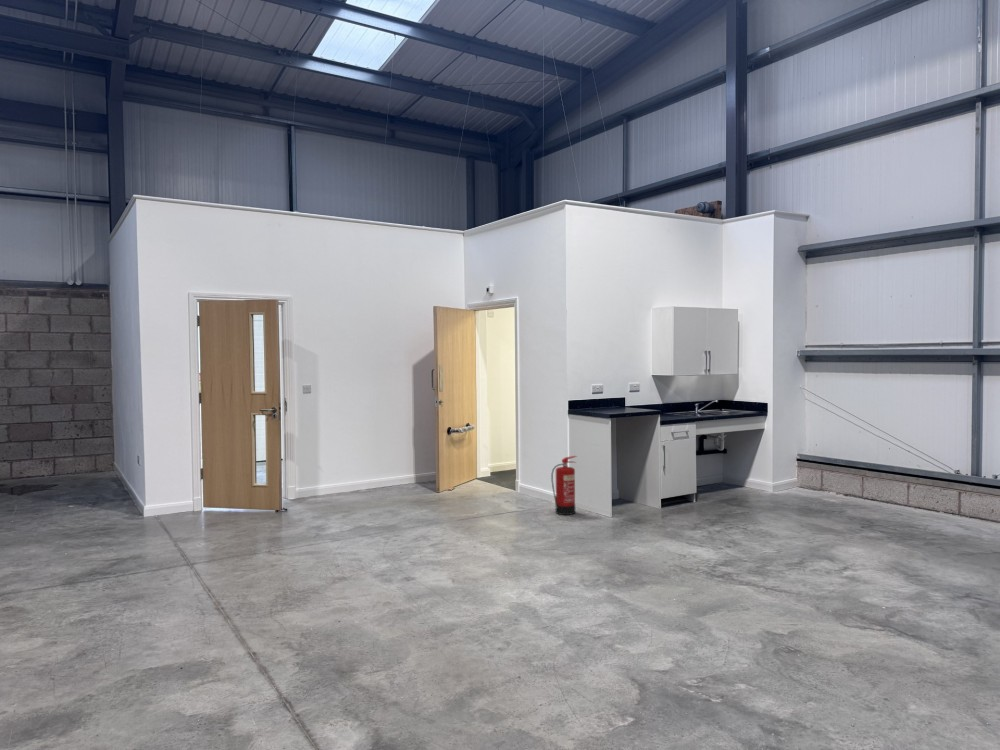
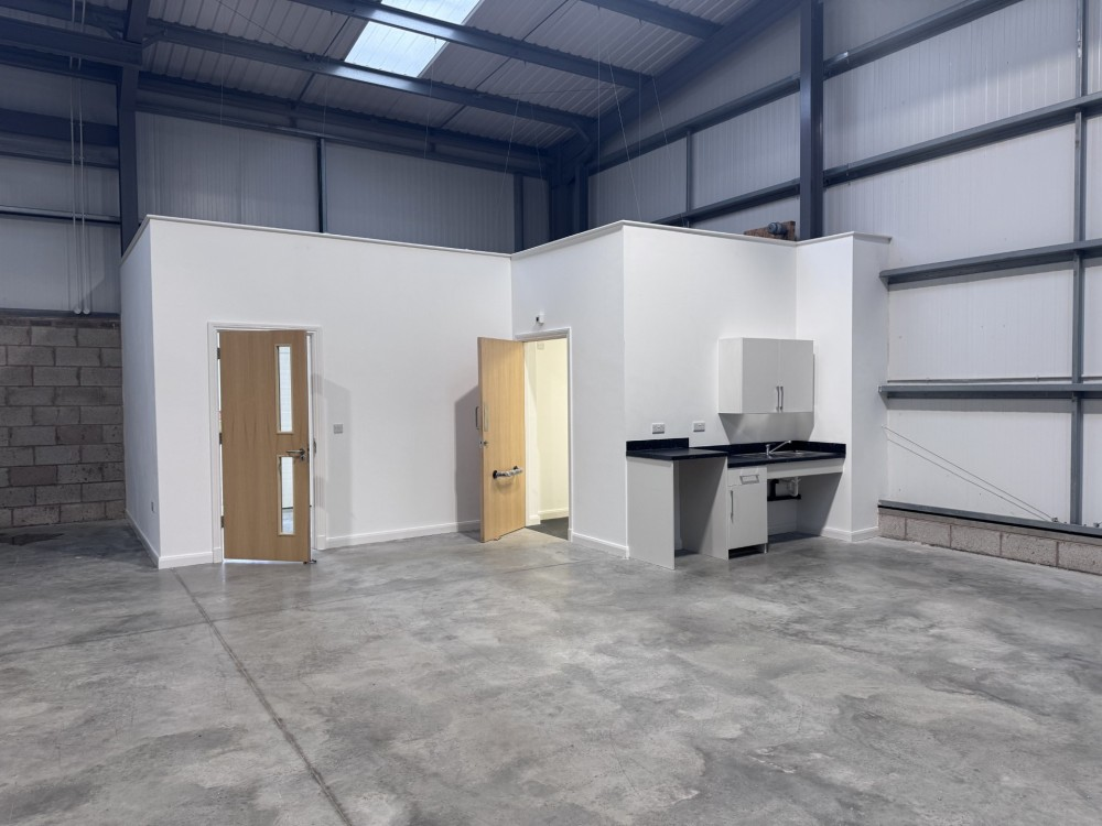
- fire extinguisher [550,455,578,516]
